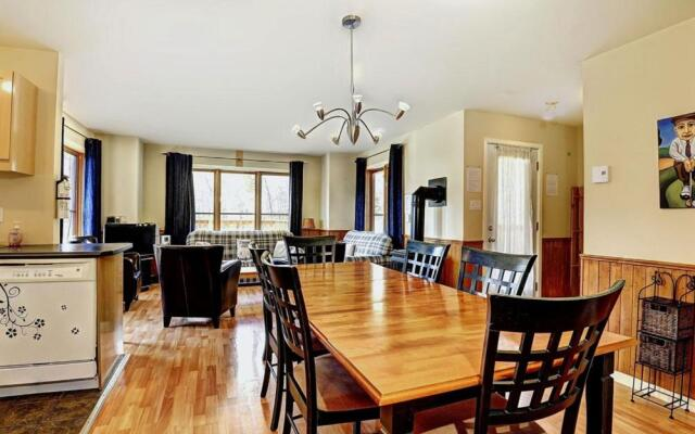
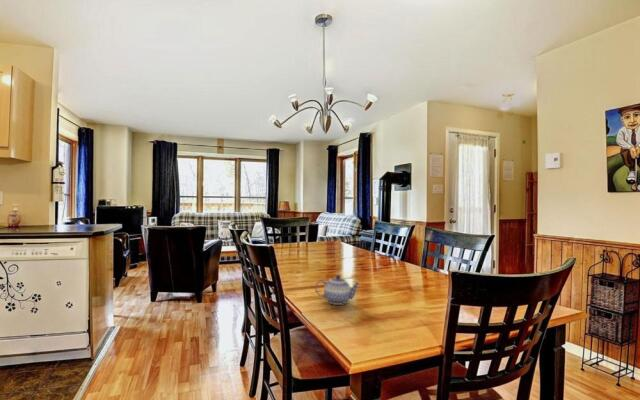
+ teapot [314,274,361,306]
